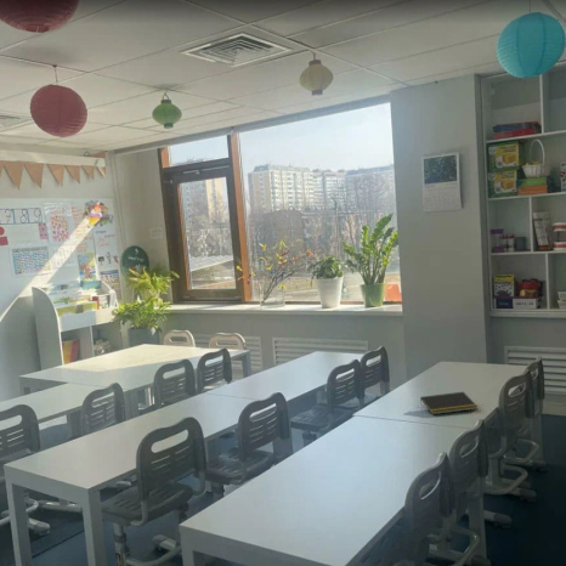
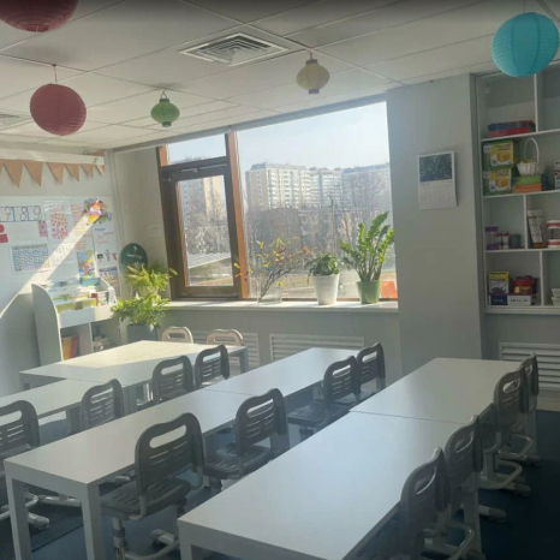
- notepad [419,391,479,415]
